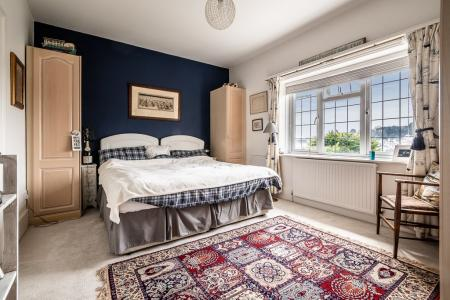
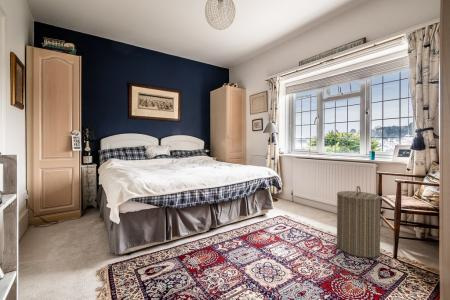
+ laundry hamper [336,185,382,259]
